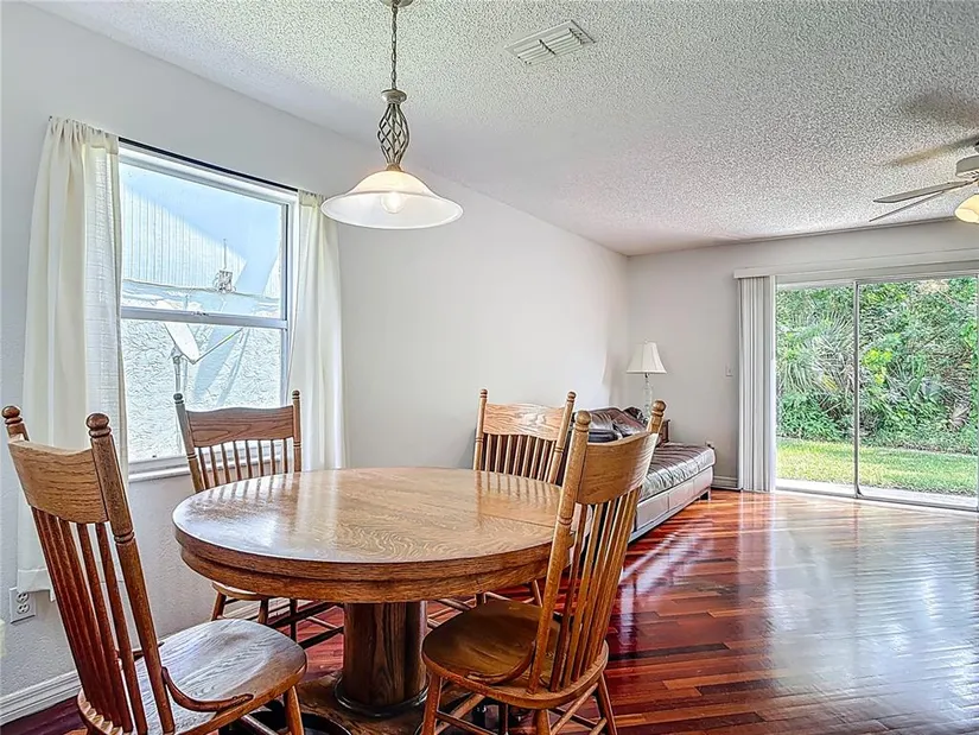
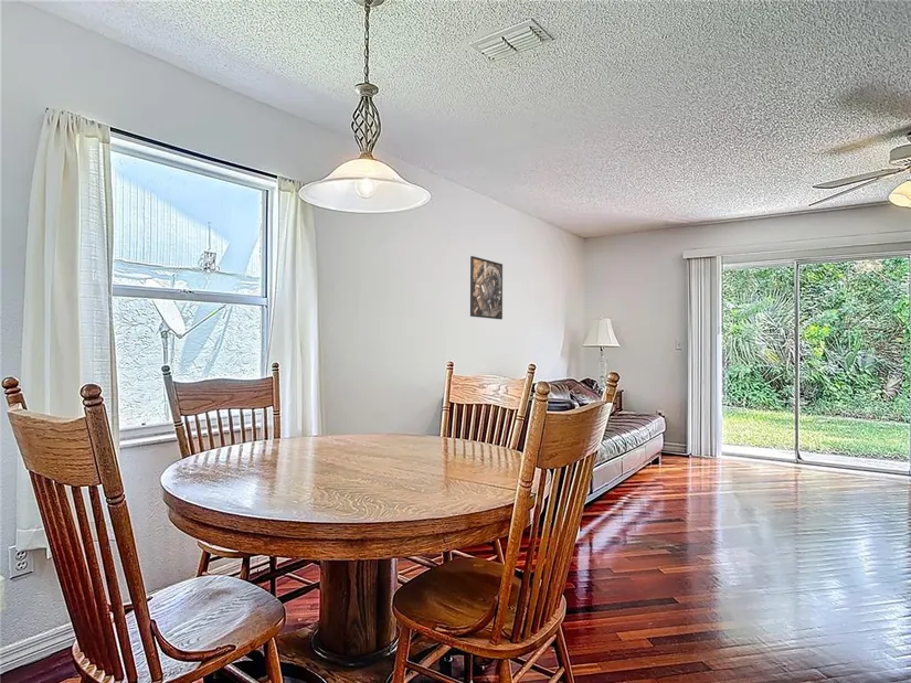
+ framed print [469,255,504,320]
